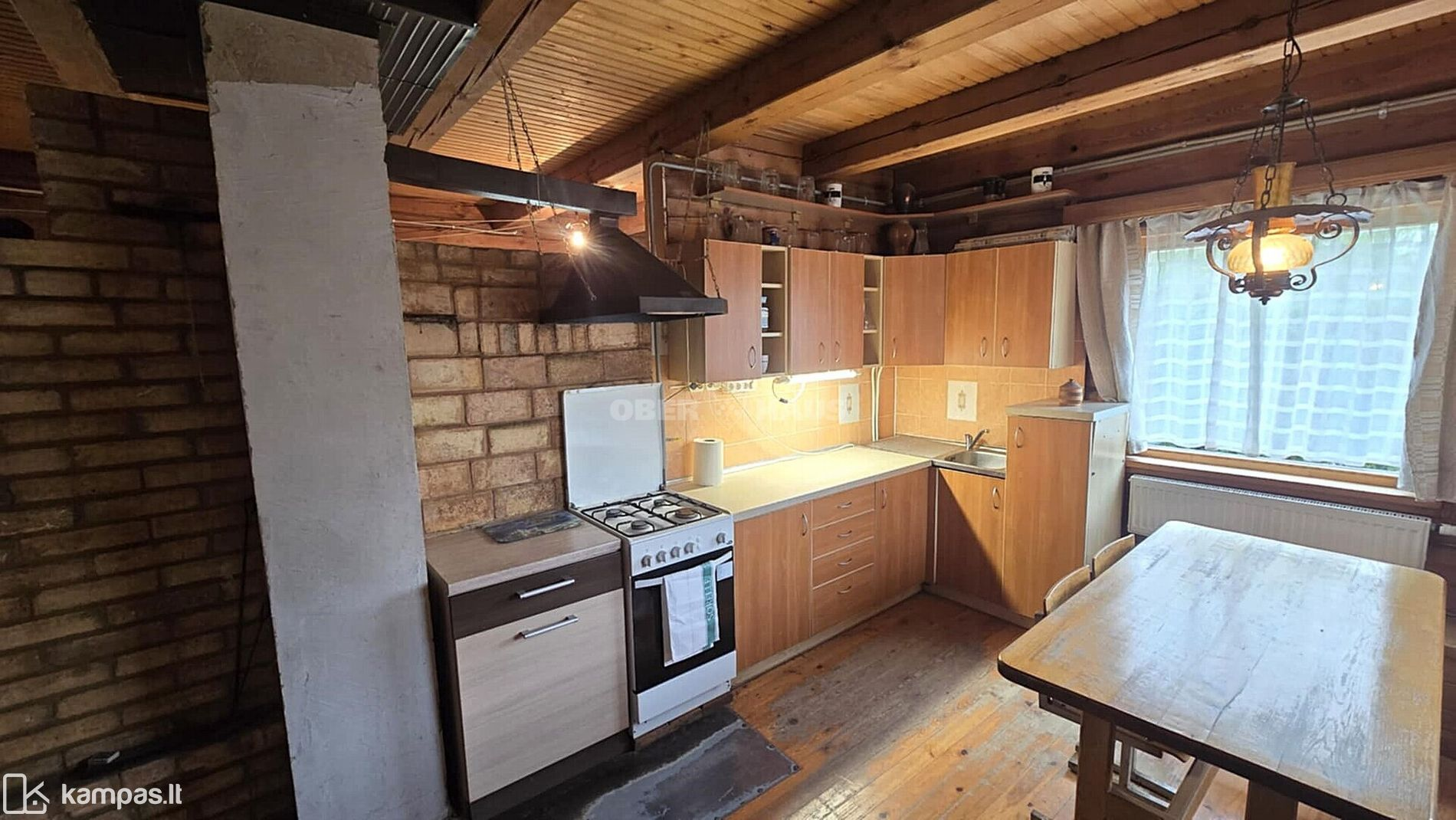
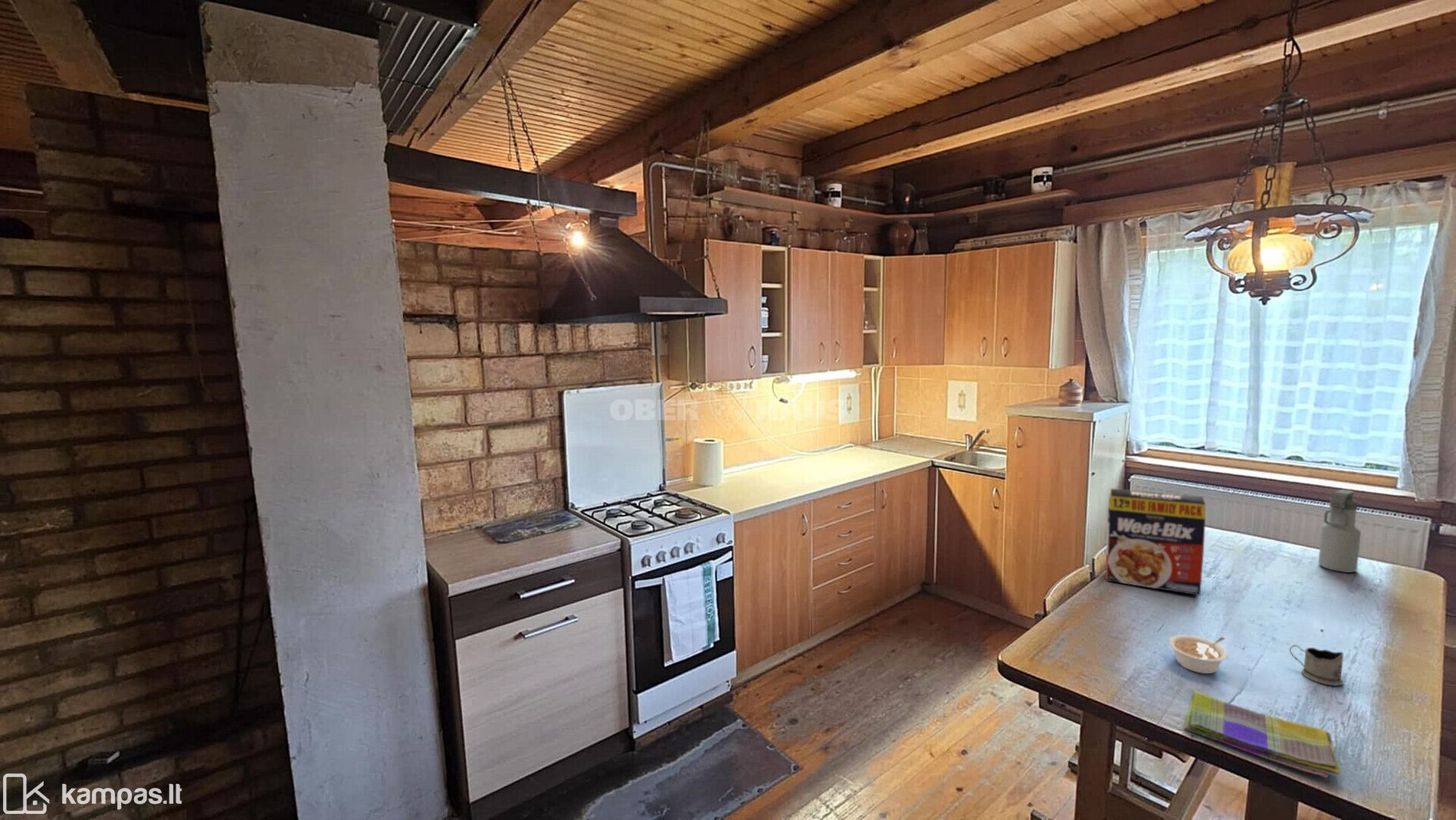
+ tea glass holder [1289,645,1344,687]
+ legume [1168,634,1229,674]
+ water bottle [1317,489,1362,573]
+ dish towel [1183,690,1341,779]
+ cereal box [1105,488,1206,596]
